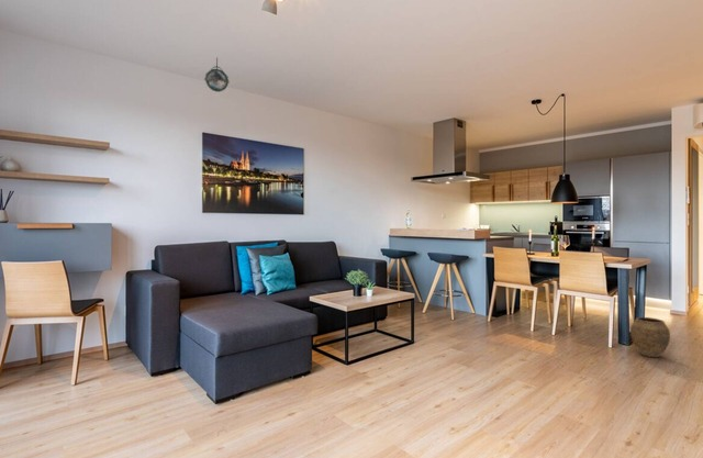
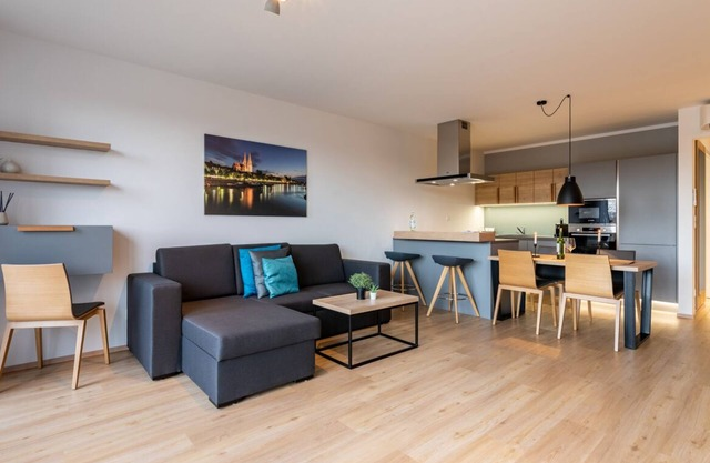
- ceiling light [203,57,231,93]
- vase [629,316,671,358]
